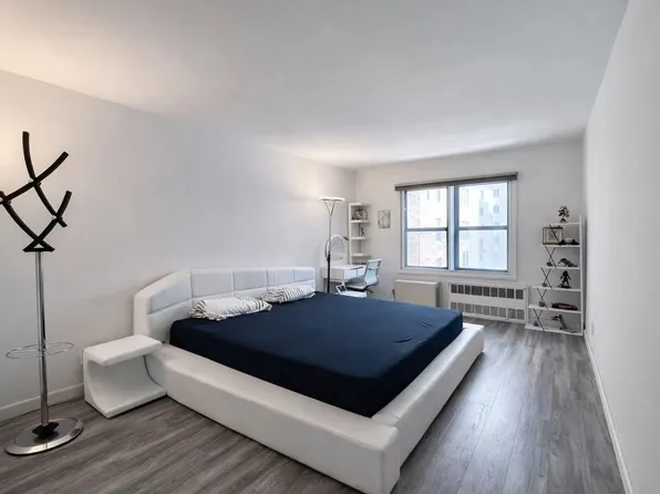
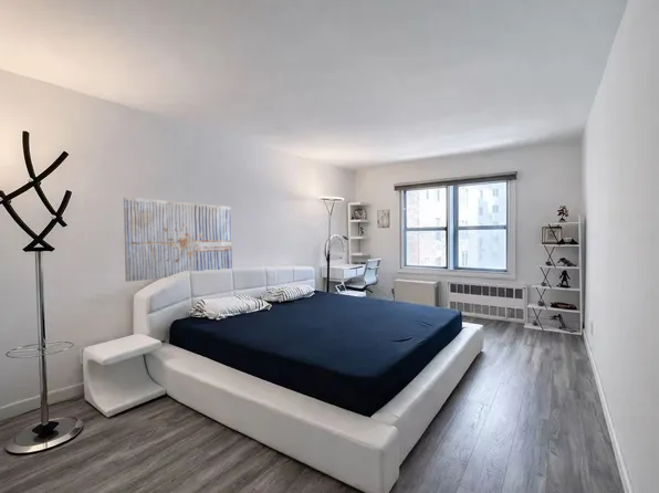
+ wall art [123,196,233,283]
